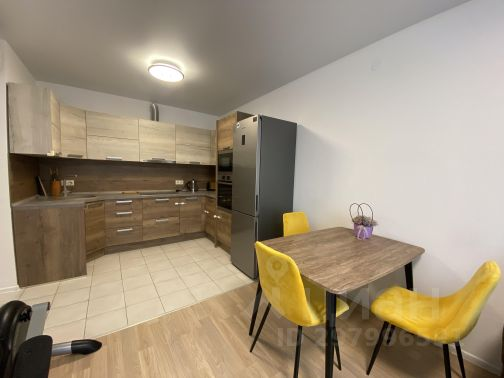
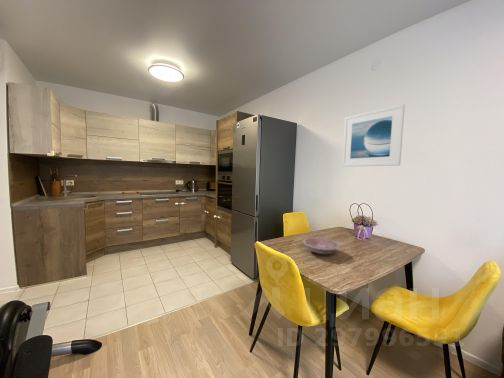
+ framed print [341,103,406,168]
+ bowl [302,236,341,255]
